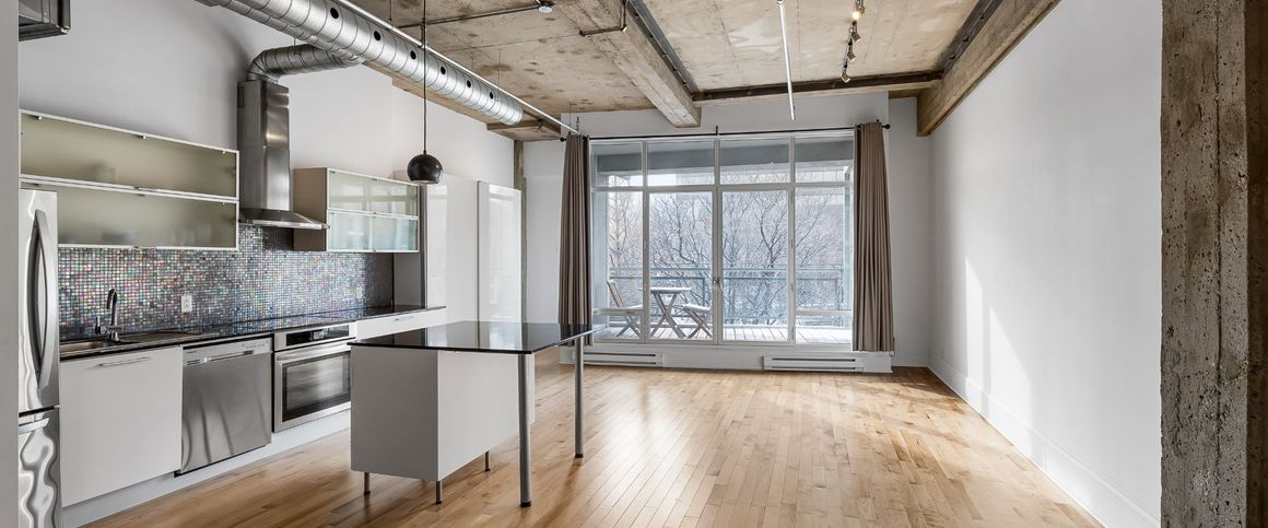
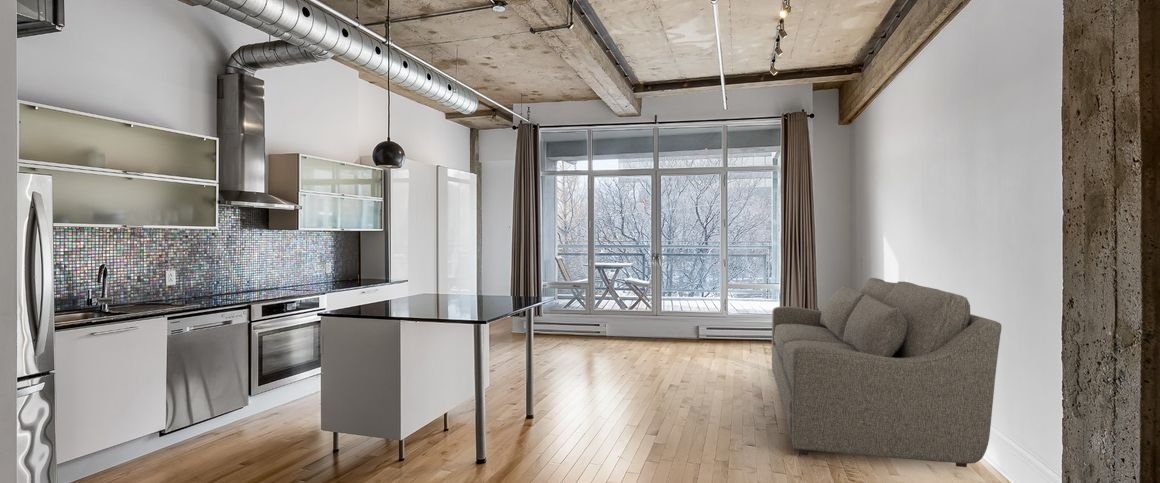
+ sofa [771,277,1003,468]
